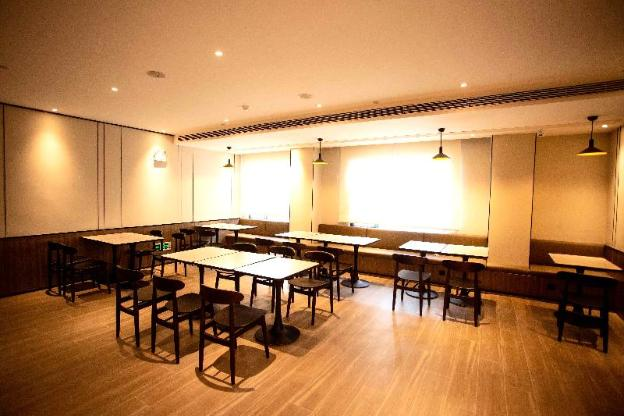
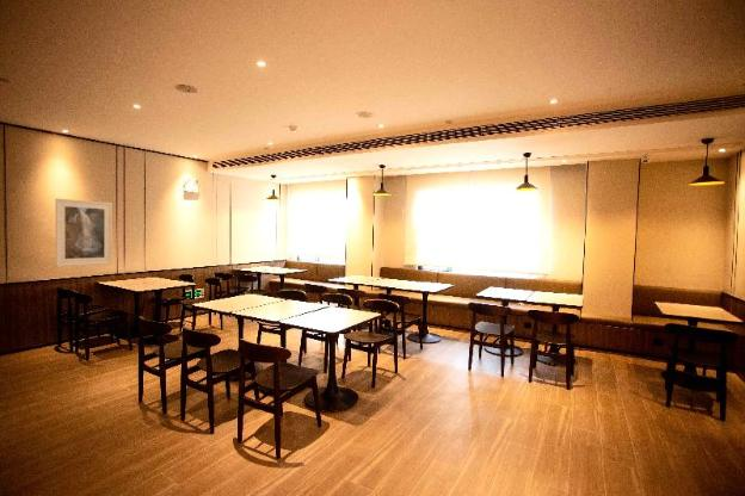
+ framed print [55,198,113,267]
